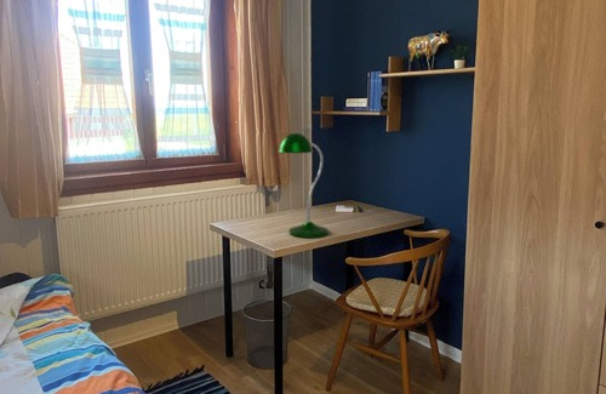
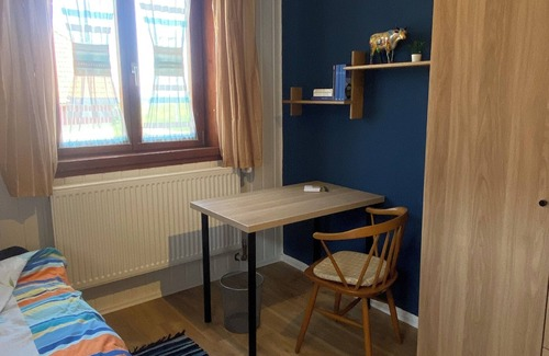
- desk lamp [276,132,330,239]
